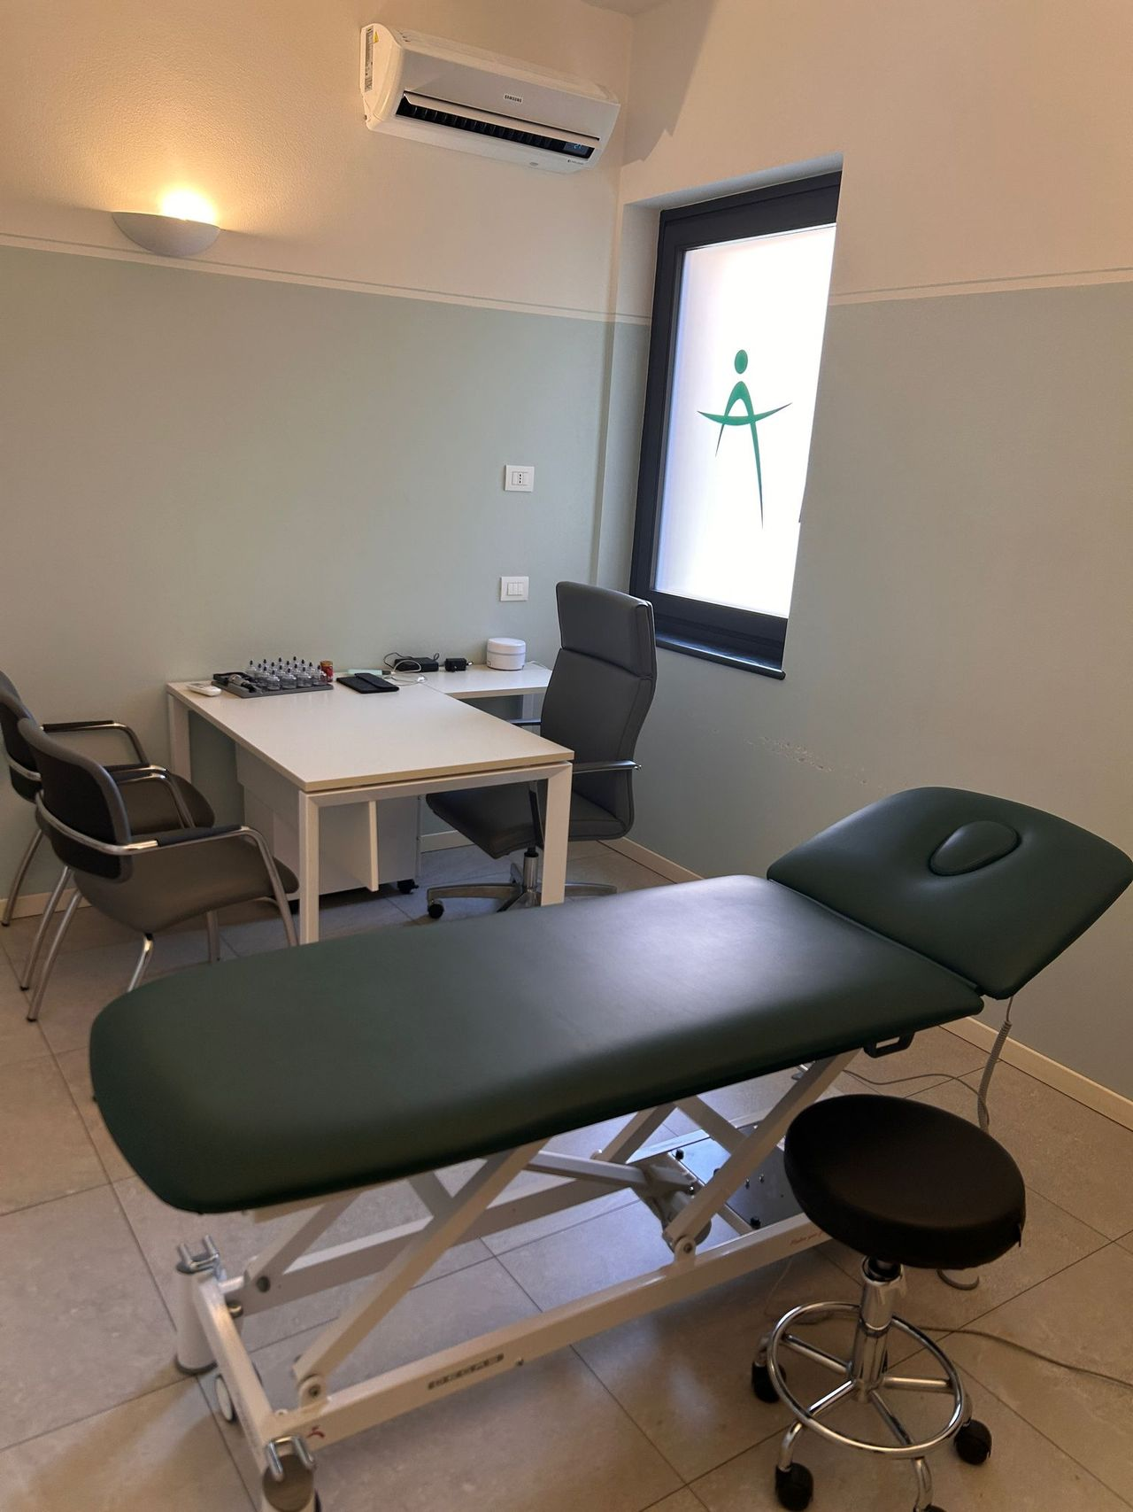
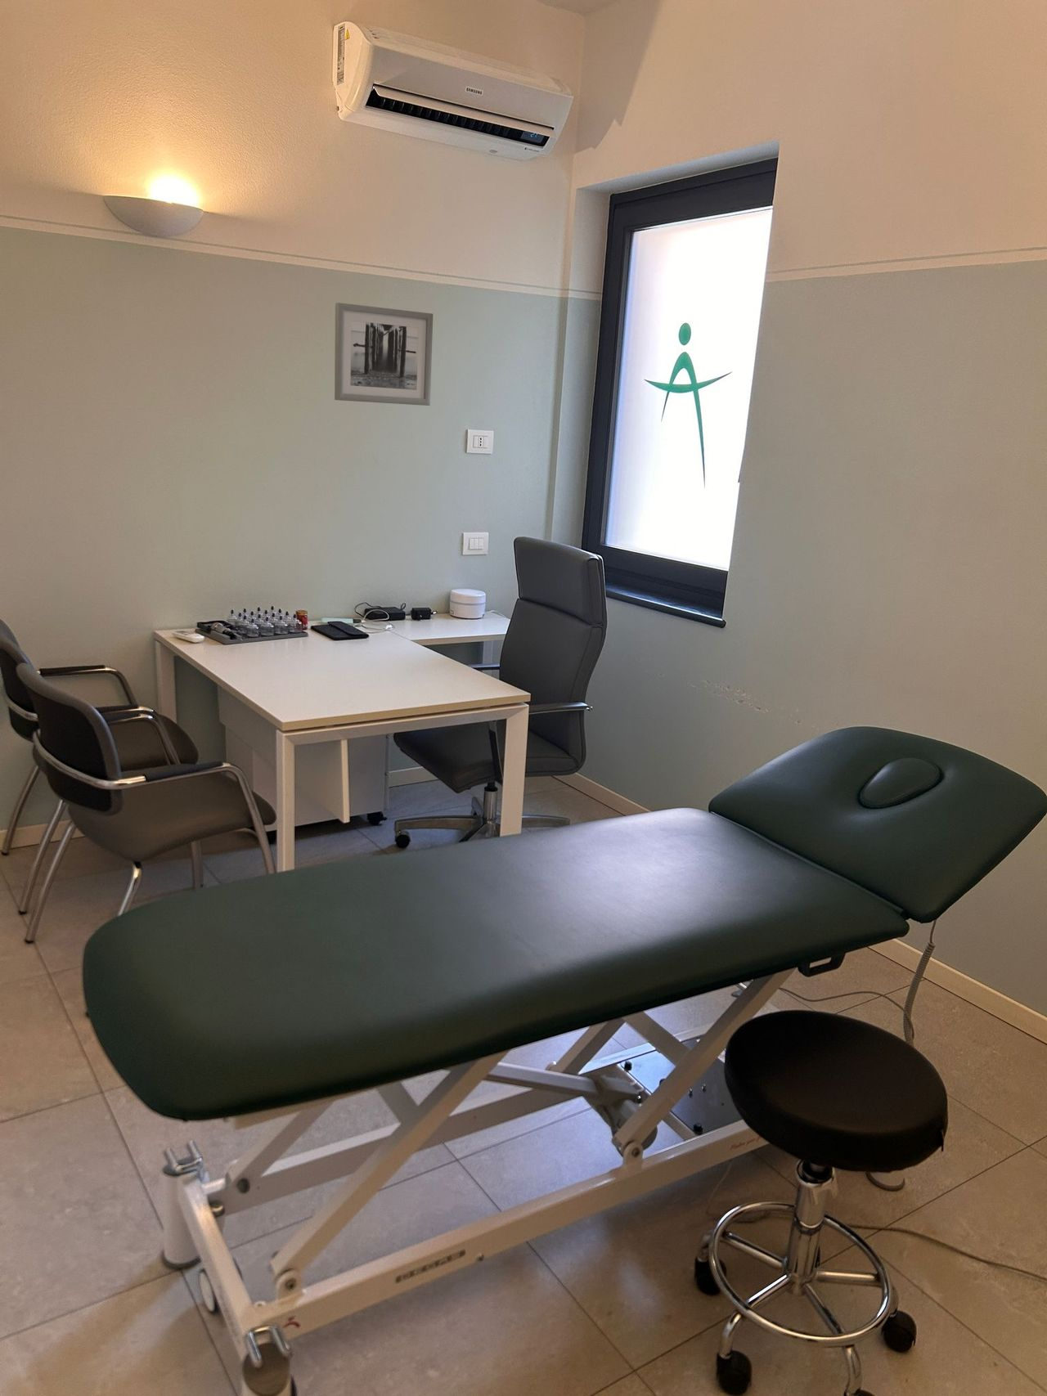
+ wall art [333,302,433,407]
